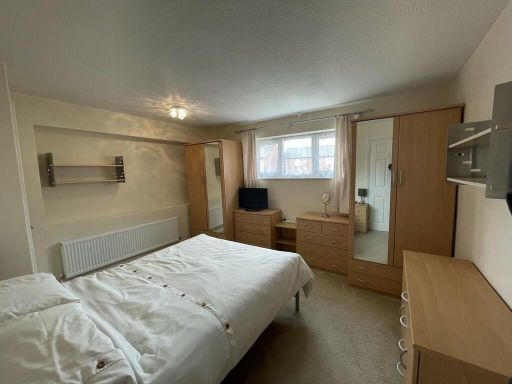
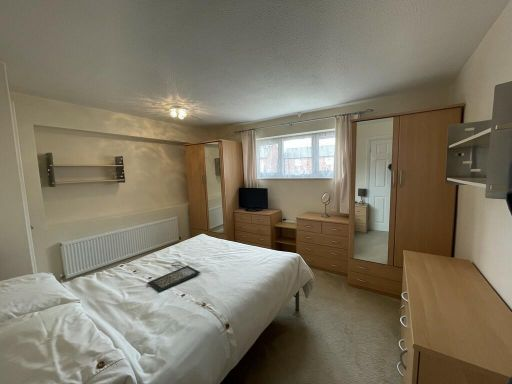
+ clutch bag [145,261,202,293]
